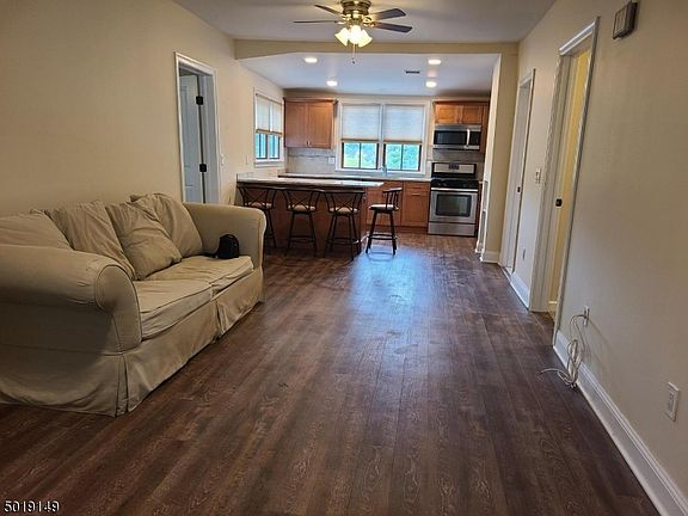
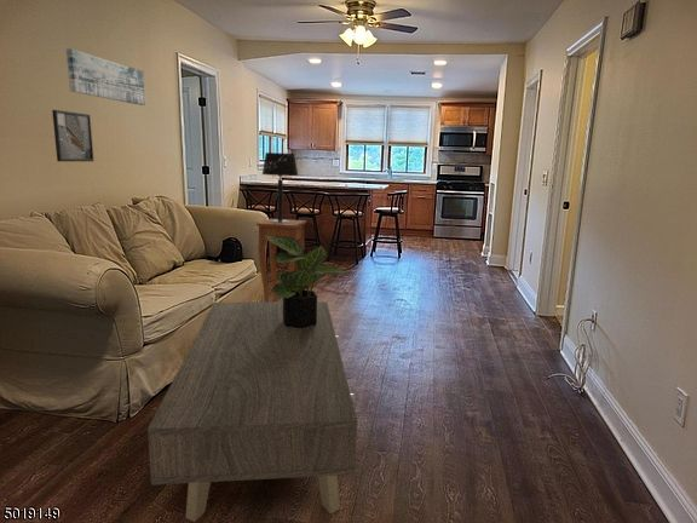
+ coffee table [146,300,358,523]
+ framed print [51,109,94,162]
+ side table [255,218,307,303]
+ table lamp [261,151,300,223]
+ wall art [65,47,146,107]
+ potted plant [265,235,350,329]
